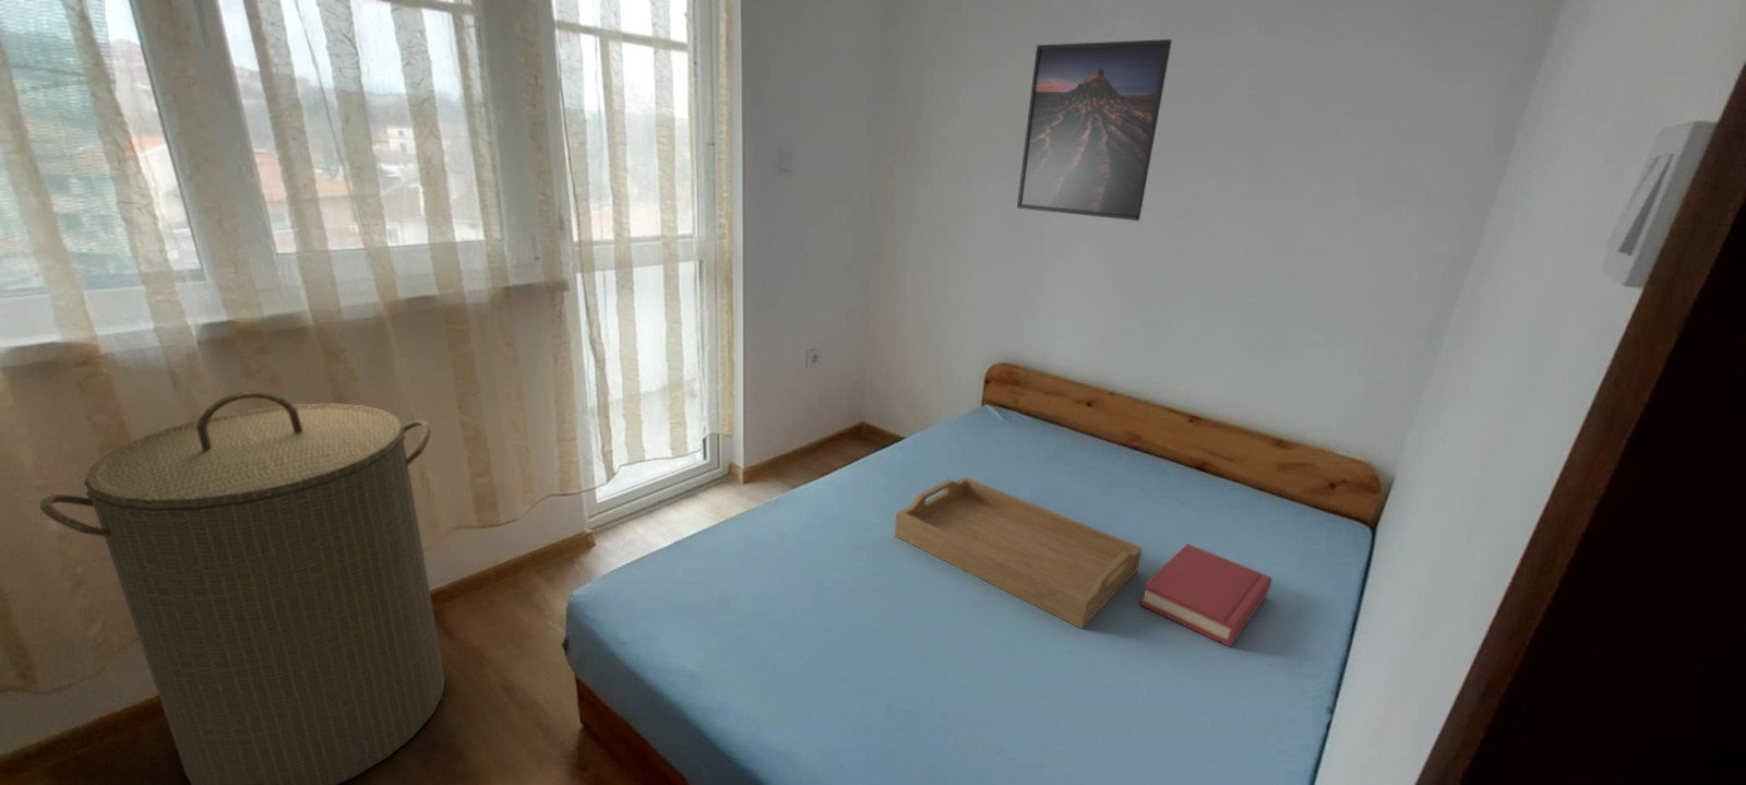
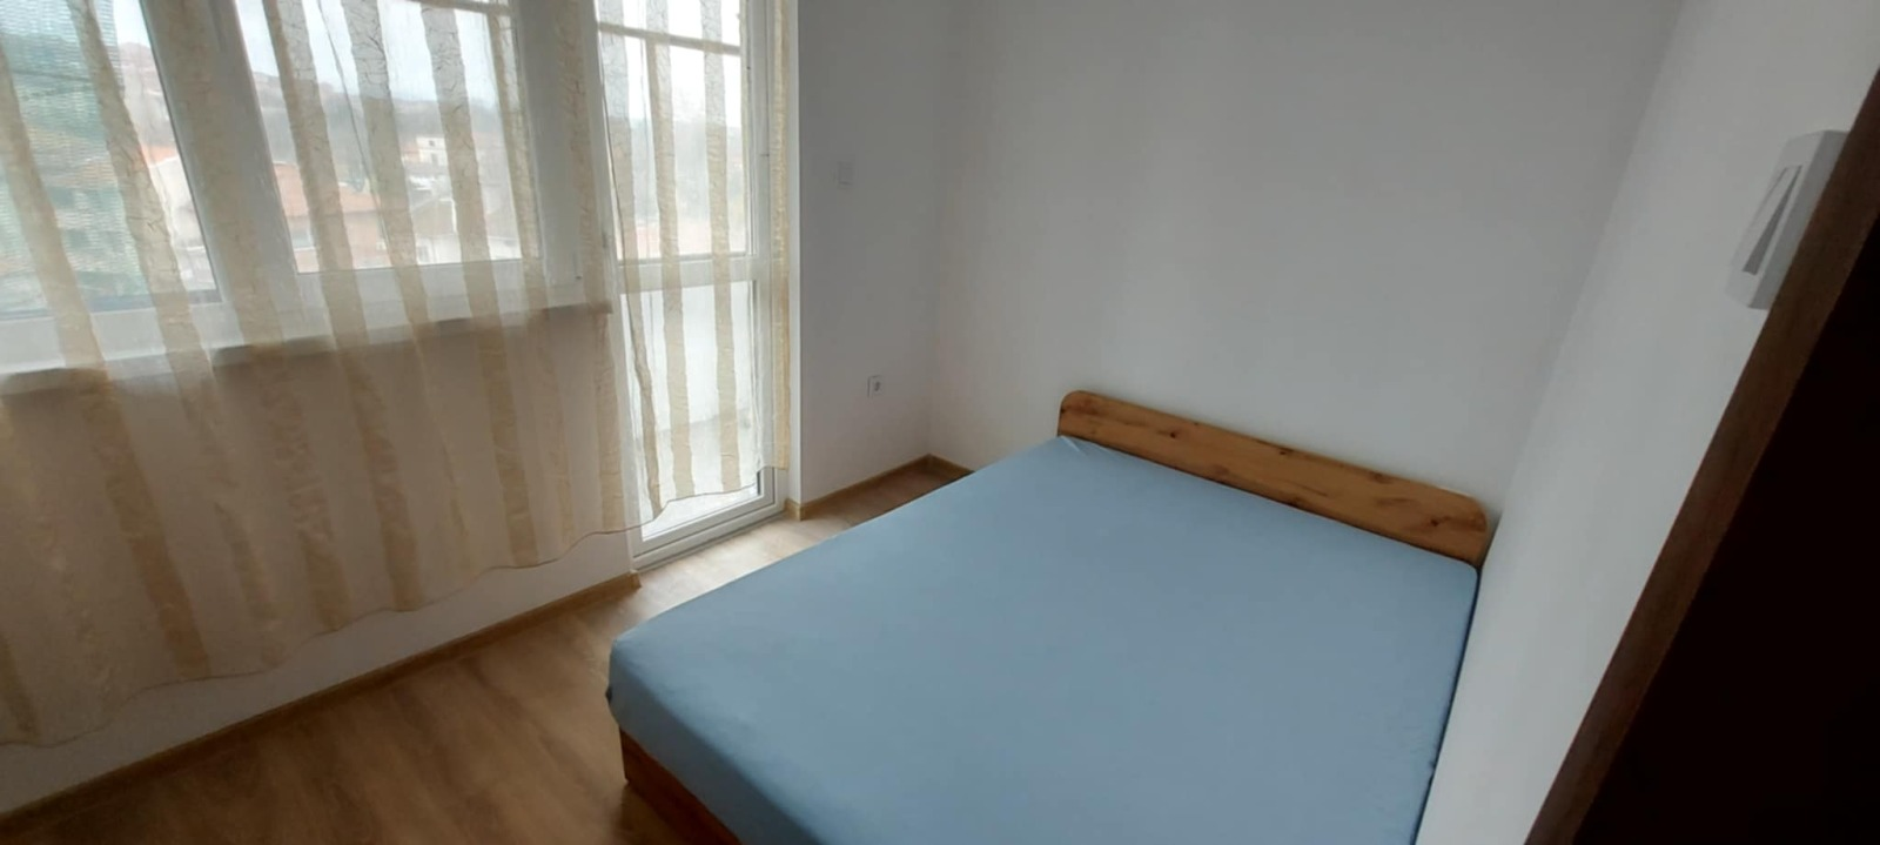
- laundry hamper [39,390,447,785]
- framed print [1016,38,1174,222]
- serving tray [894,477,1144,630]
- hardback book [1138,542,1274,647]
